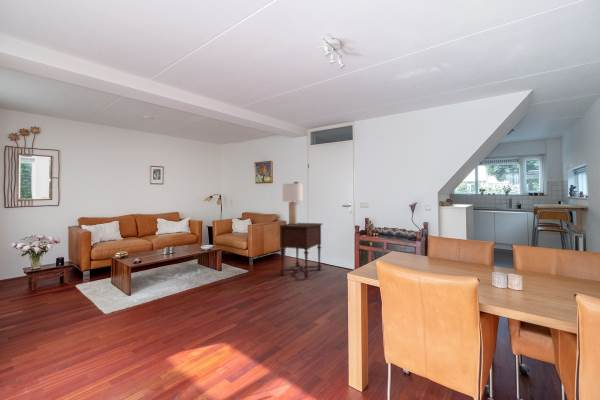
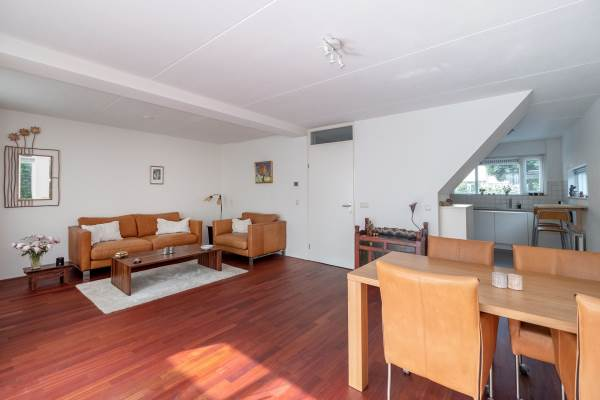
- lamp [282,182,304,225]
- side table [278,222,323,279]
